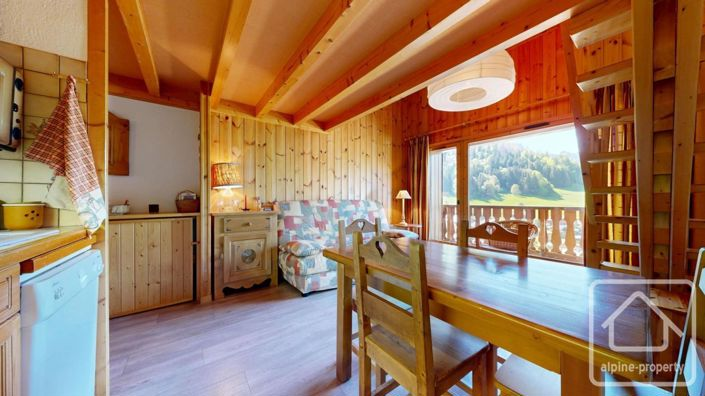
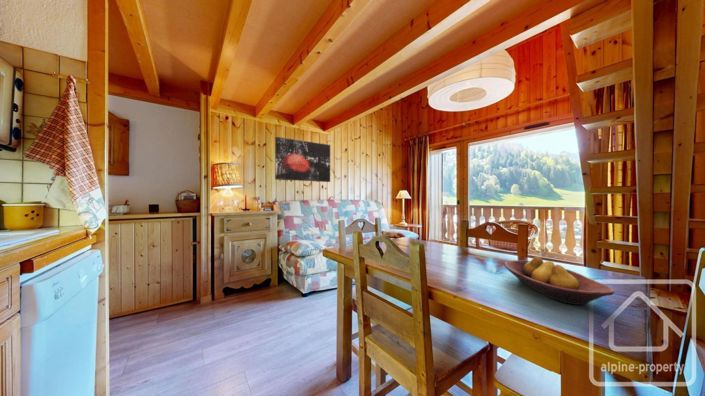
+ fruit bowl [503,256,615,306]
+ wall art [274,136,331,183]
